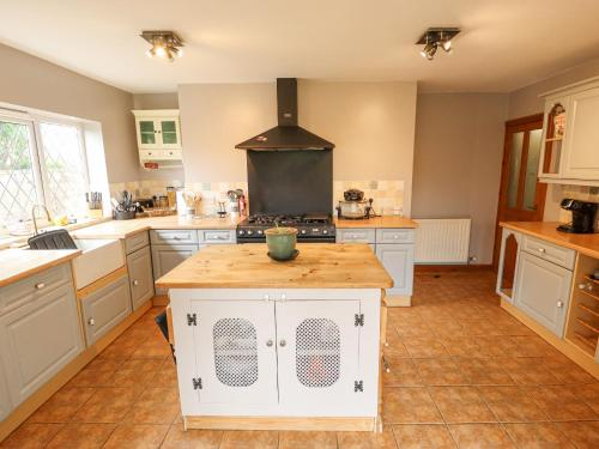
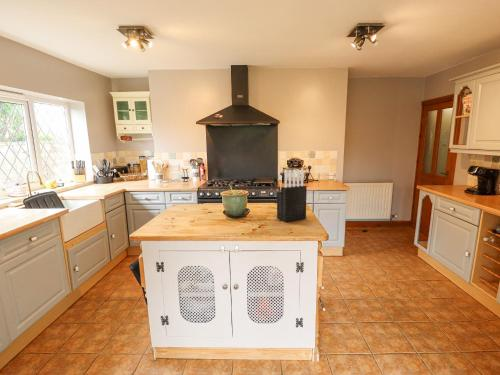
+ knife block [276,168,308,223]
